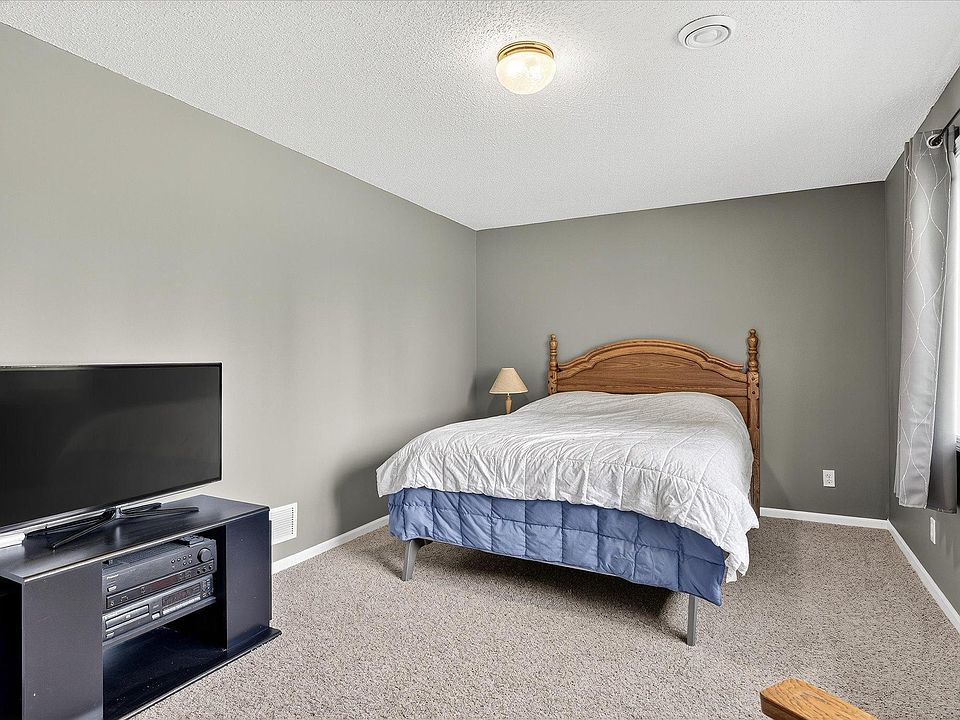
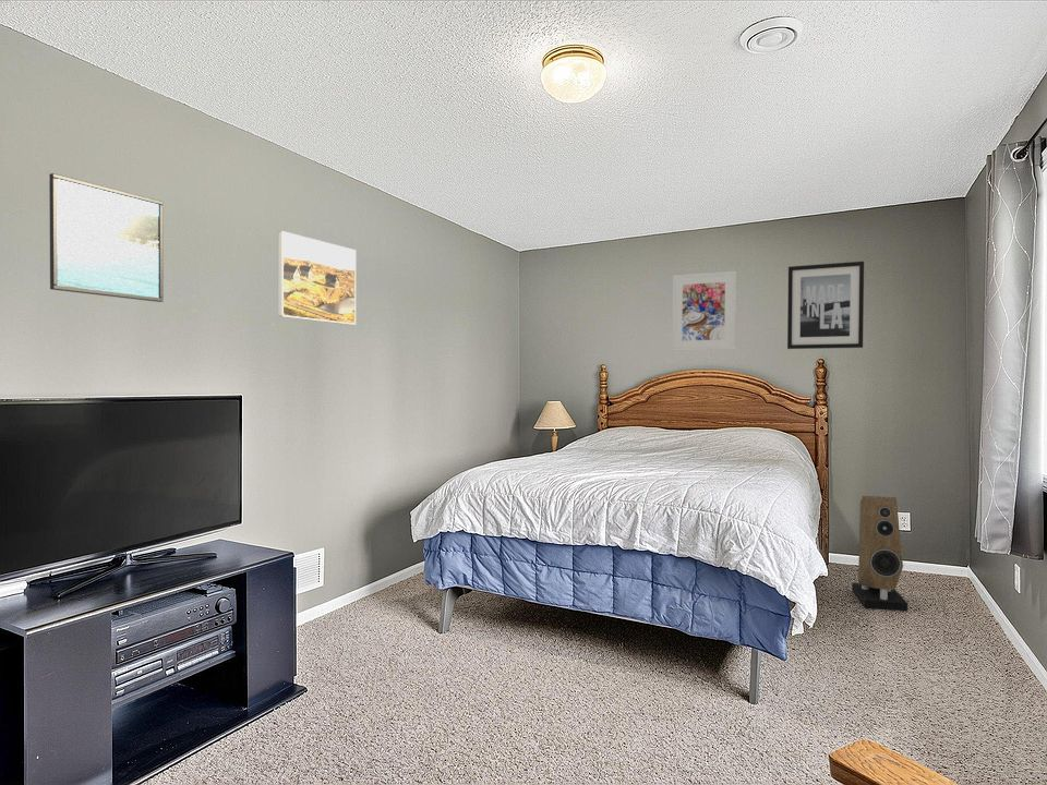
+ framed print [671,270,737,352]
+ speaker [851,495,908,613]
+ wall art [786,261,865,350]
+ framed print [48,172,165,303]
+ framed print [277,230,357,326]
